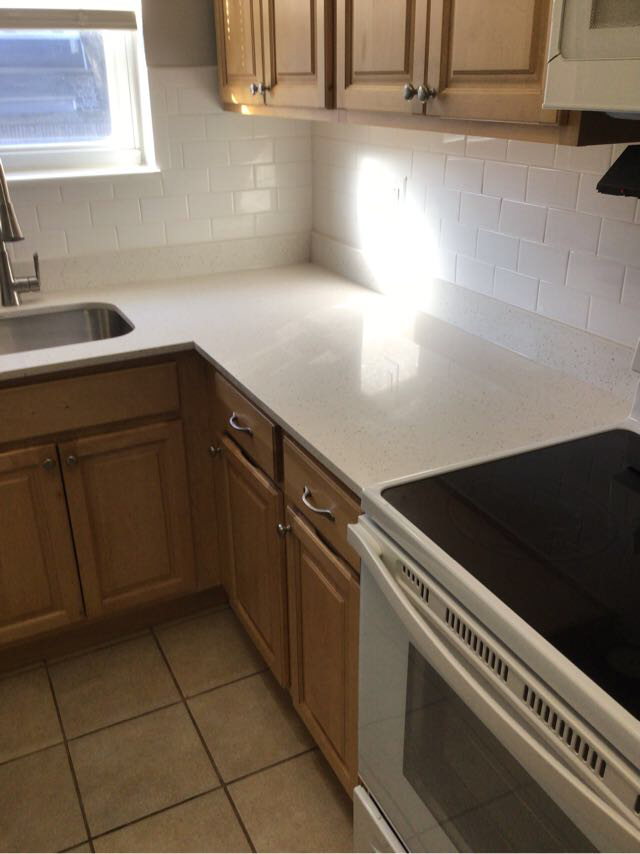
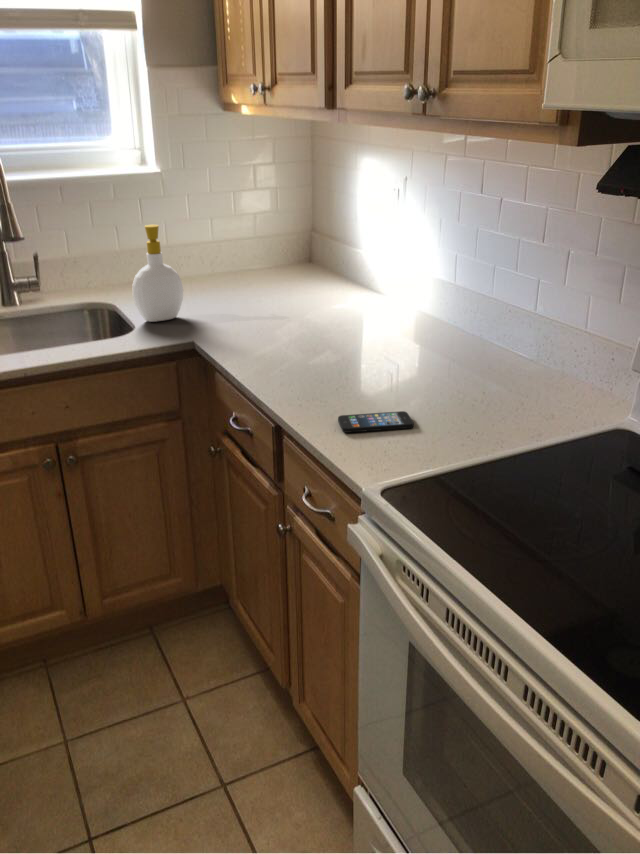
+ smartphone [337,410,415,434]
+ soap bottle [132,224,184,323]
